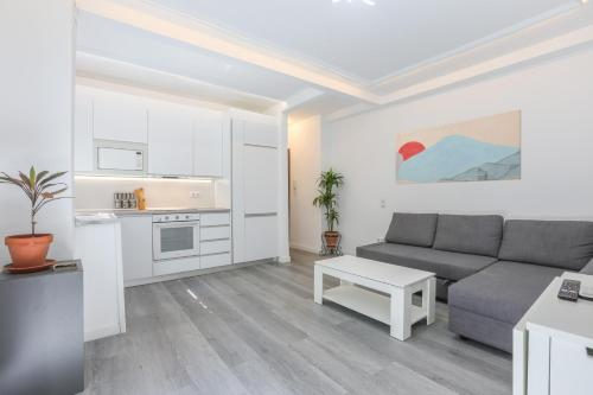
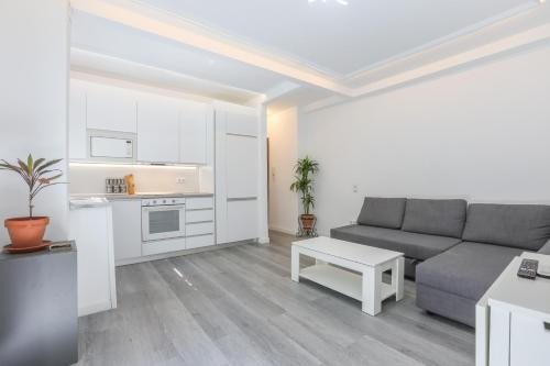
- wall art [395,108,522,185]
